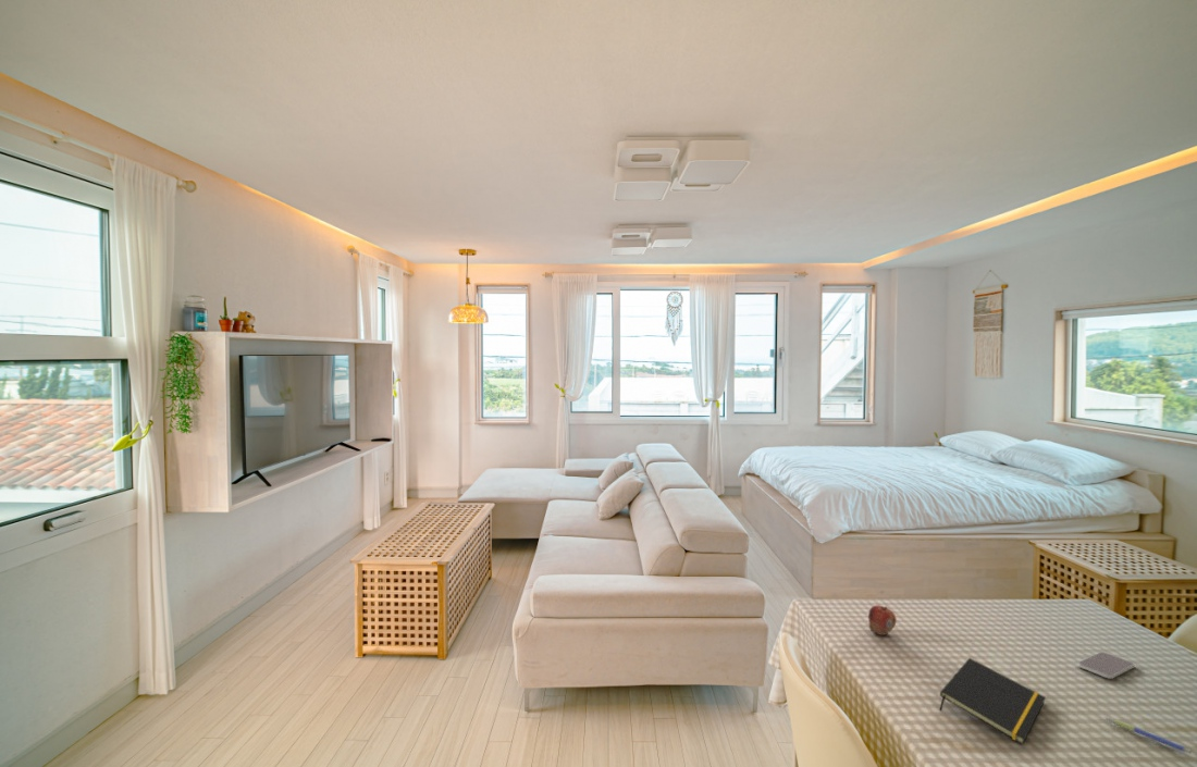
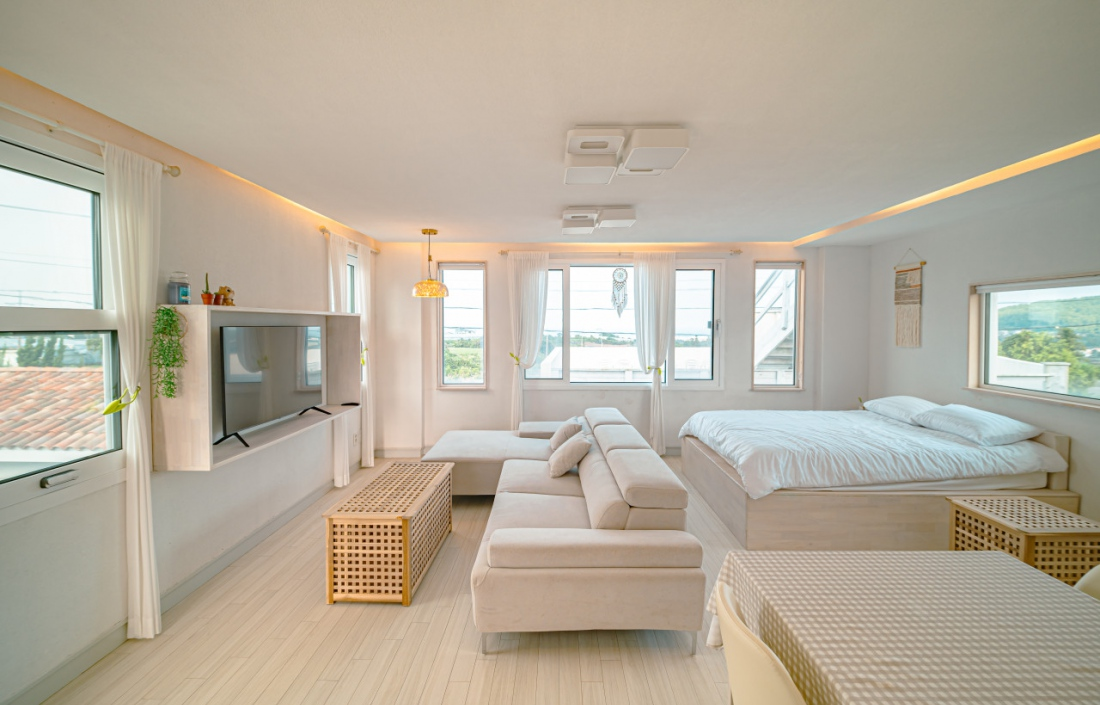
- pen [1103,716,1193,754]
- notepad [939,657,1047,745]
- smartphone [1077,651,1135,680]
- fruit [867,604,898,636]
